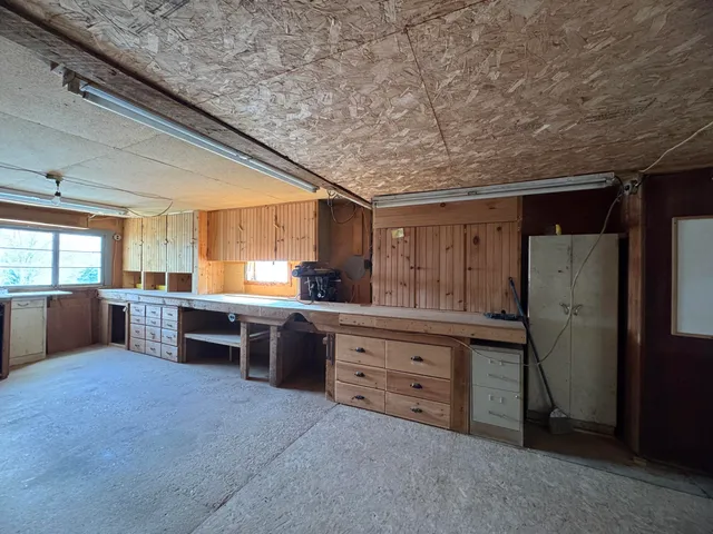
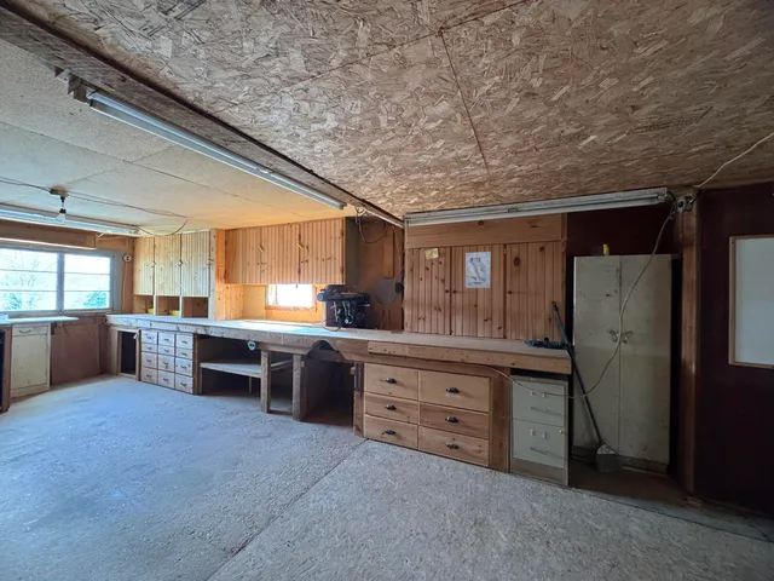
+ wall art [464,251,492,289]
